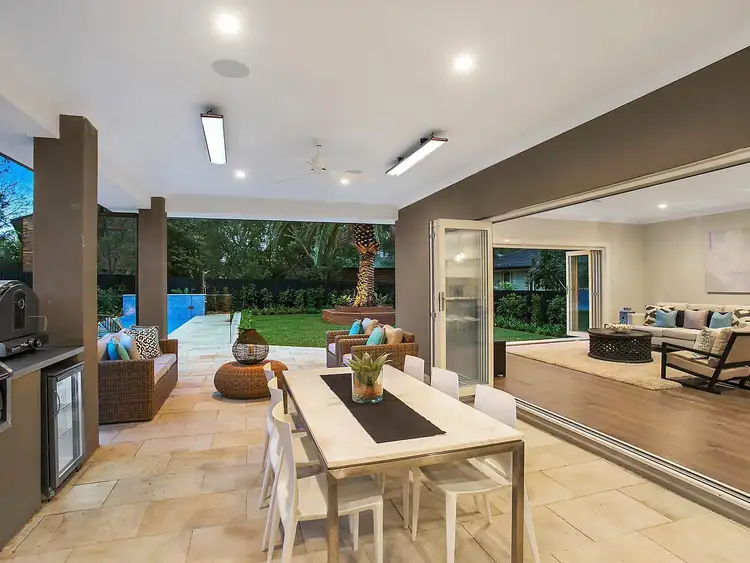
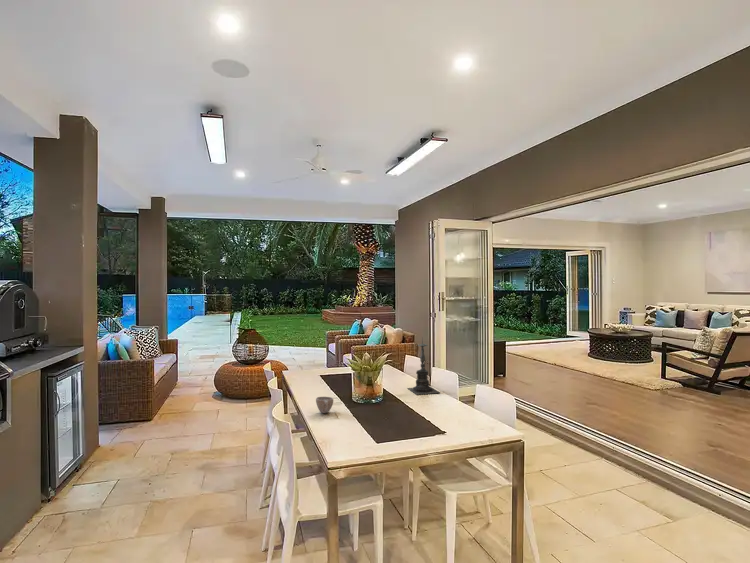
+ cup [315,396,334,414]
+ candle holder [407,336,441,396]
